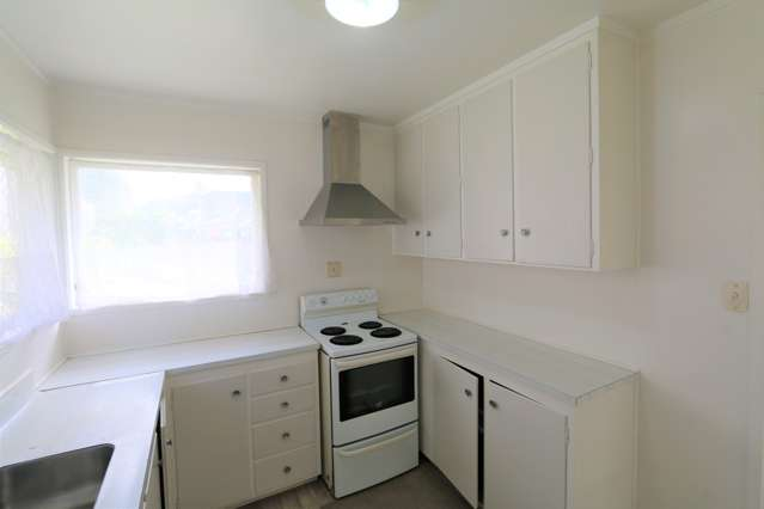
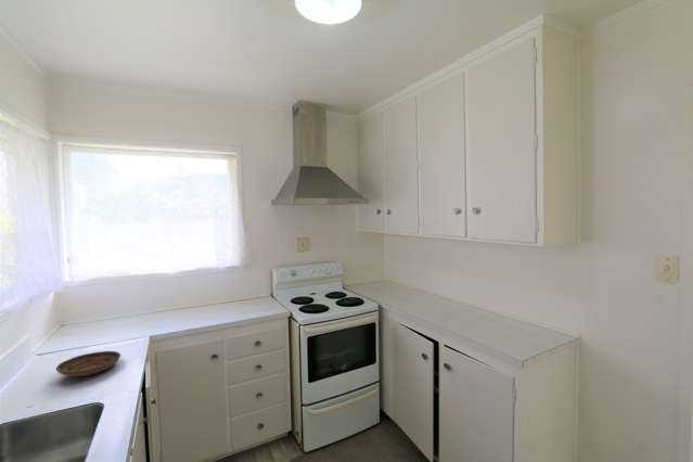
+ bowl [55,350,121,377]
